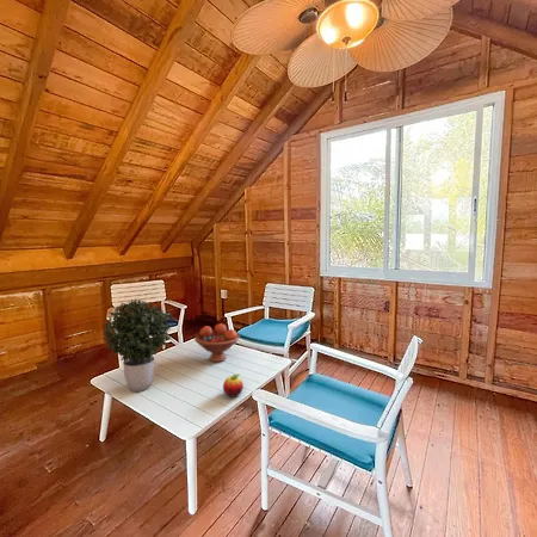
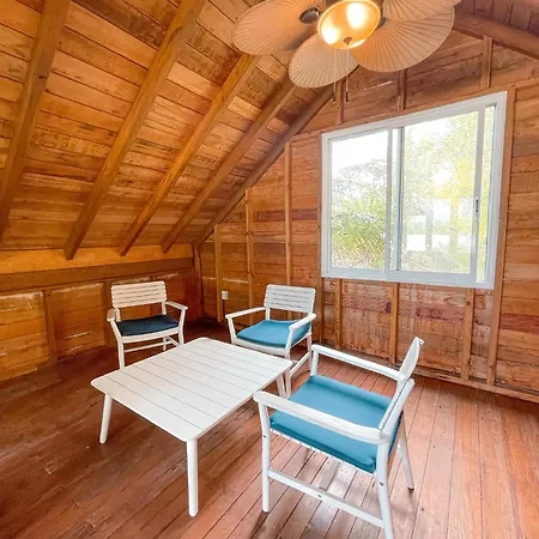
- fruit bowl [193,322,241,363]
- fruit [222,372,245,399]
- potted plant [101,297,173,393]
